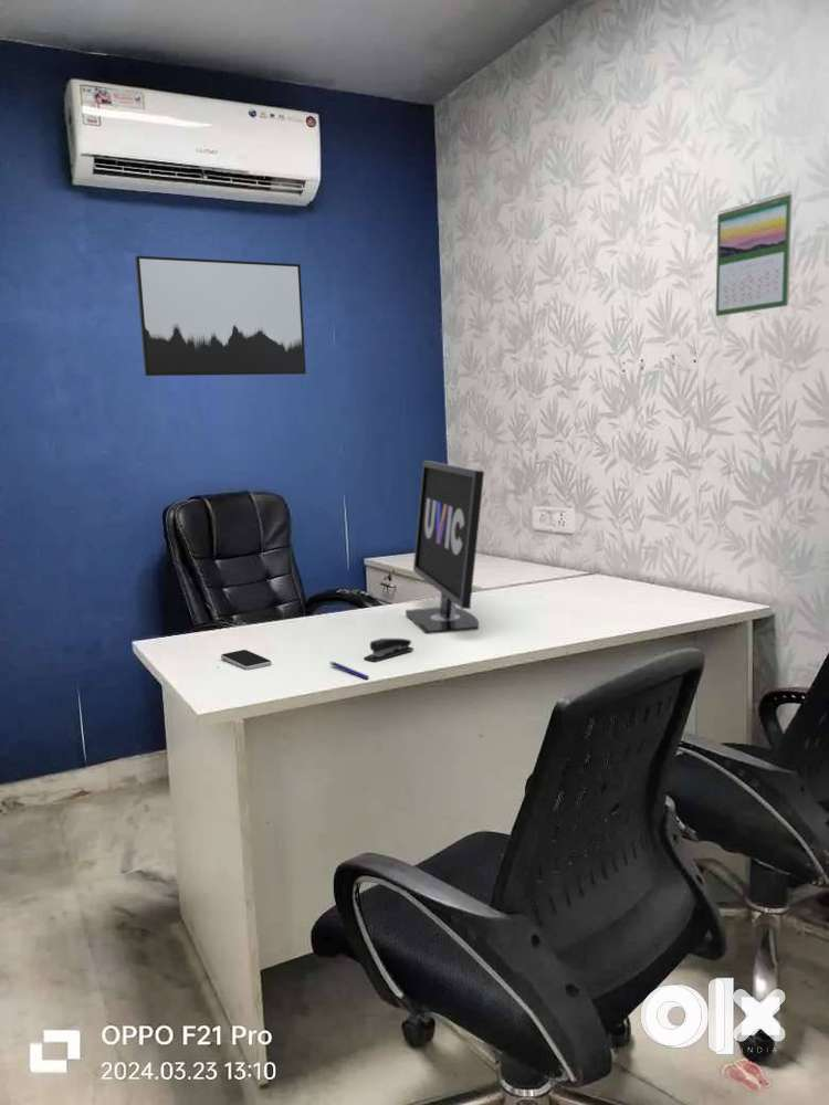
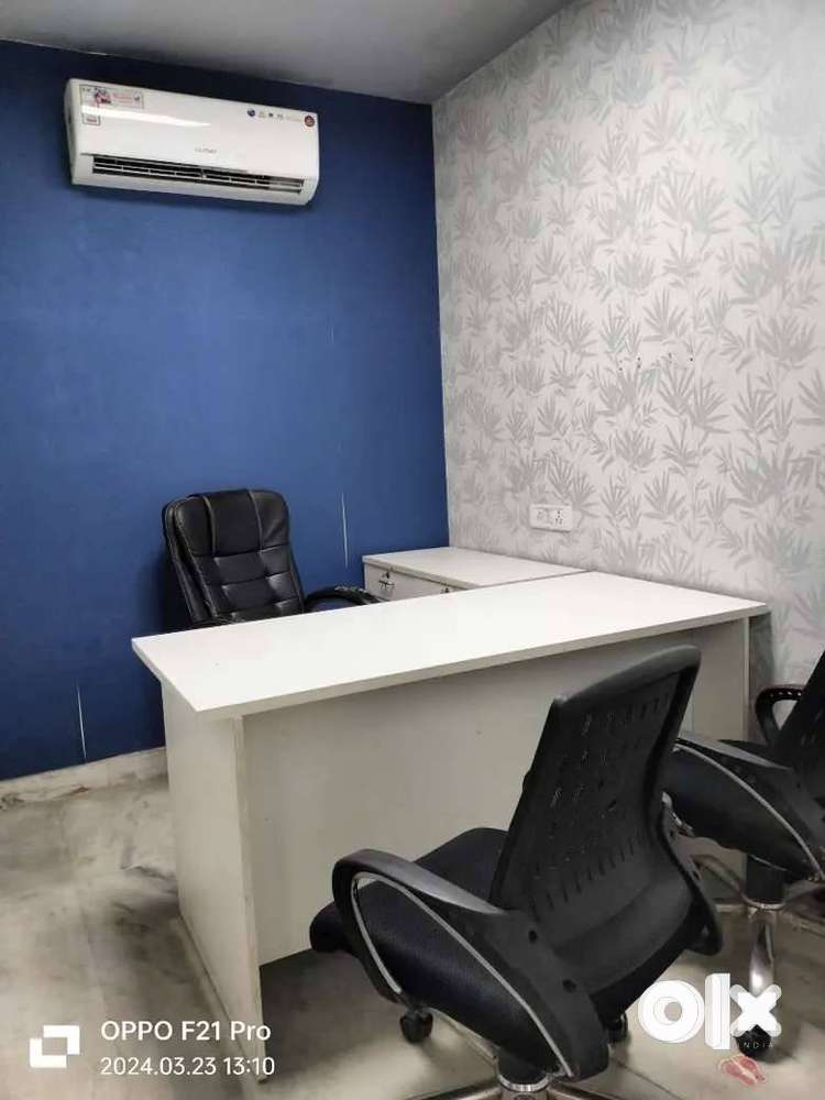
- smartphone [220,649,273,671]
- pen [329,661,370,681]
- stapler [363,638,414,663]
- wall art [134,254,307,377]
- monitor [405,460,485,635]
- calendar [715,190,794,317]
